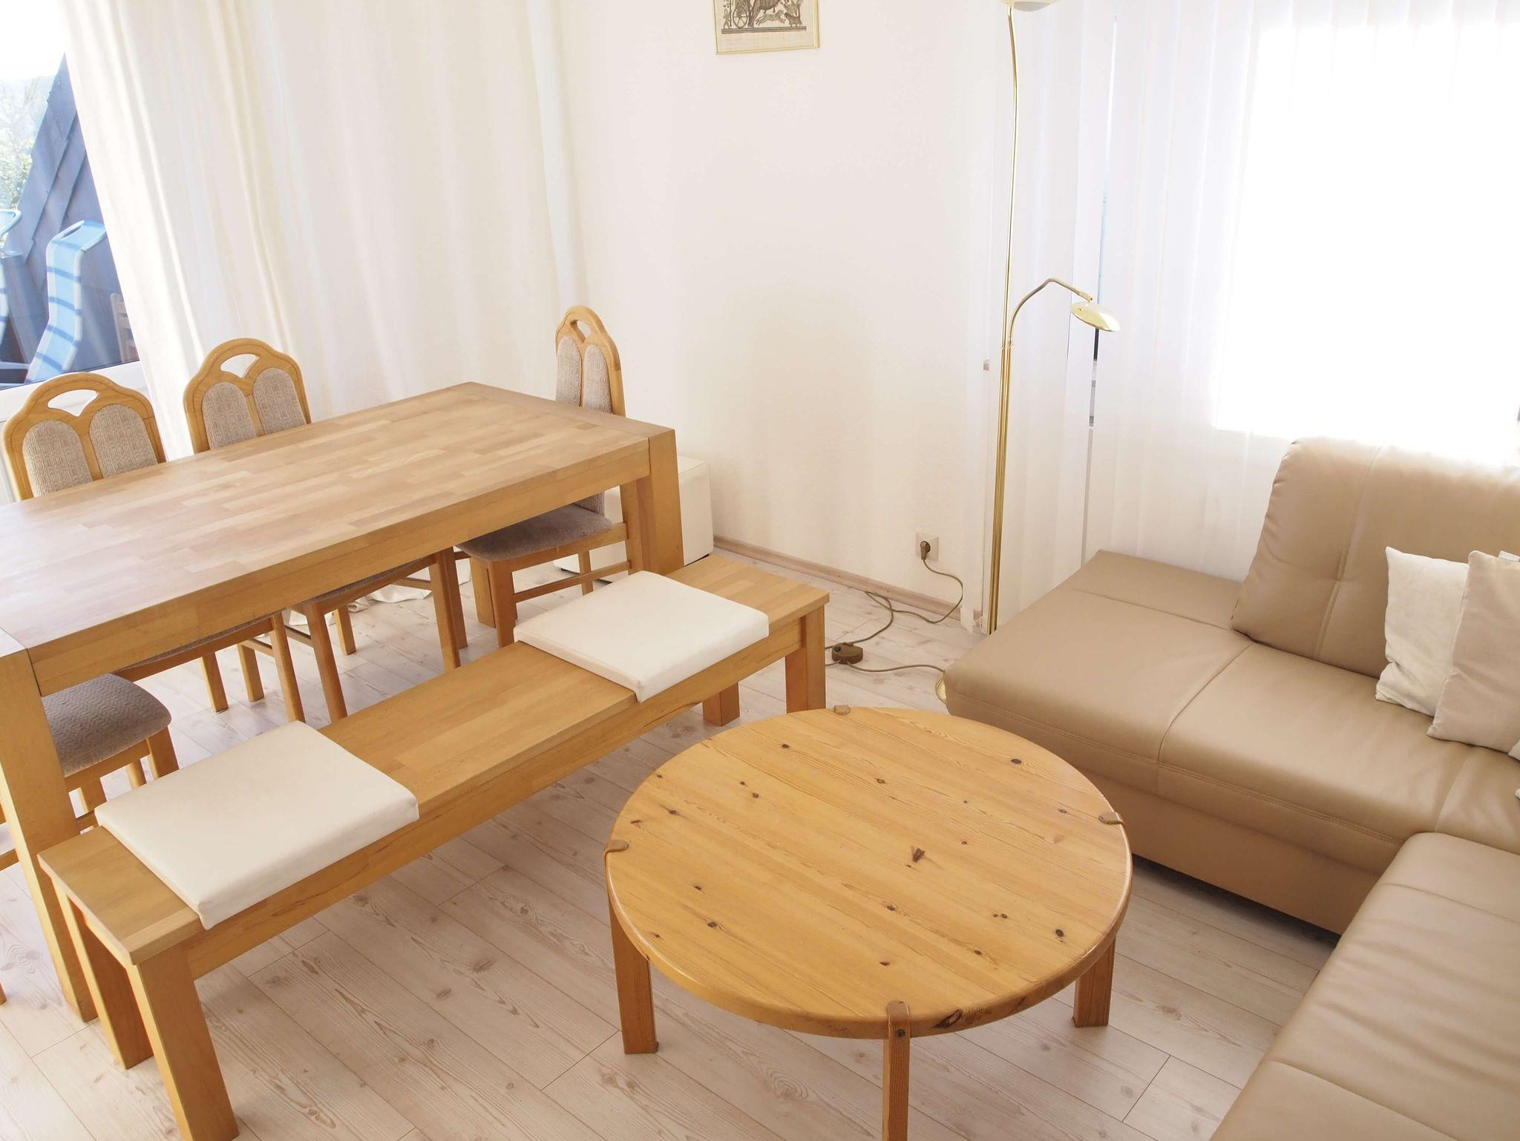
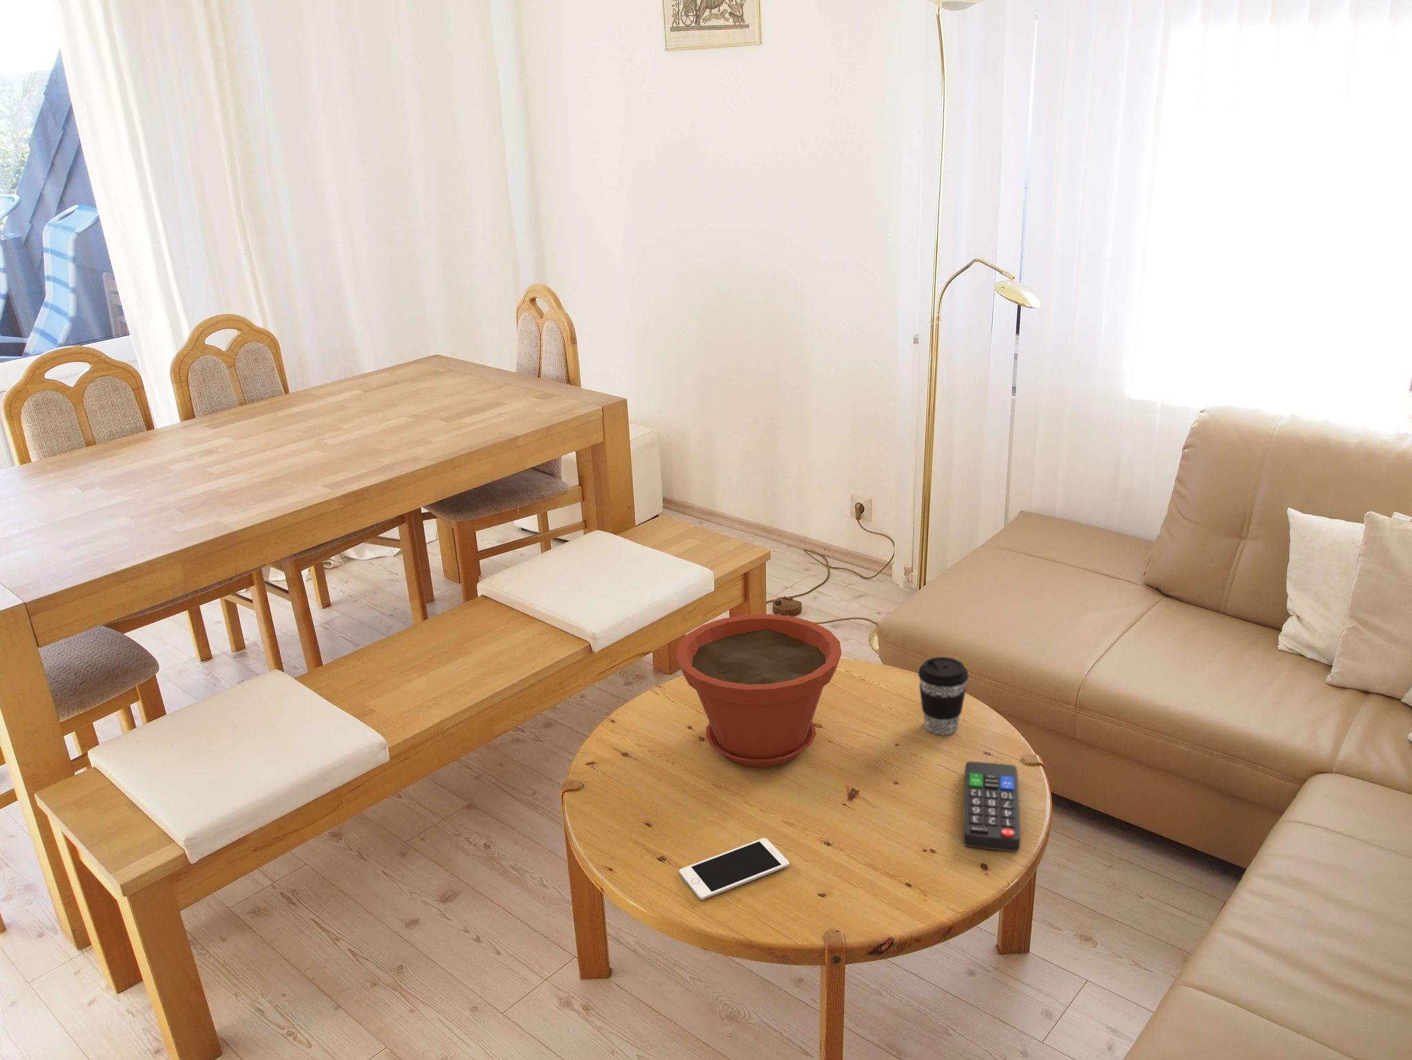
+ plant pot [676,614,843,768]
+ remote control [962,760,1021,852]
+ coffee cup [918,656,970,735]
+ cell phone [678,837,791,901]
